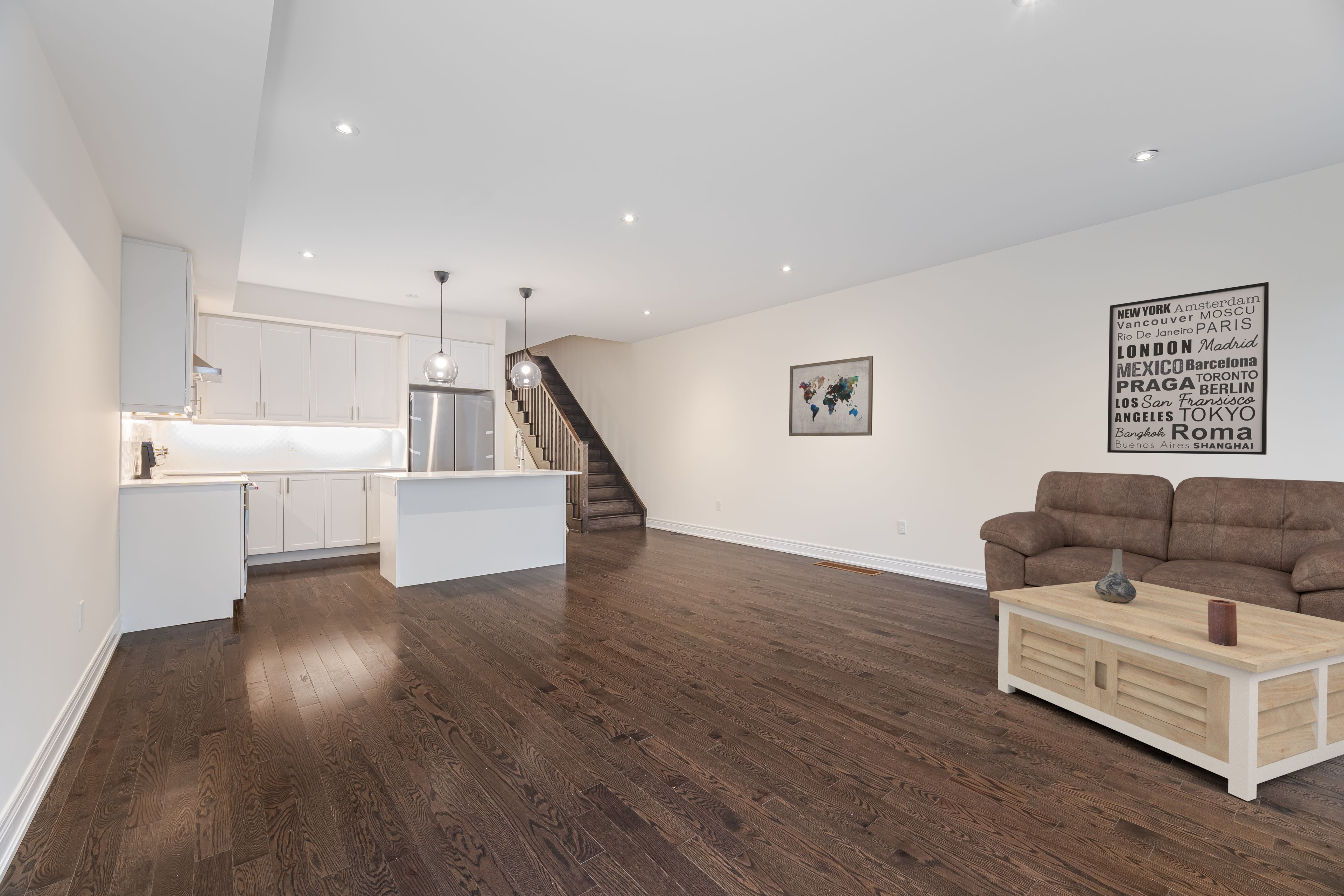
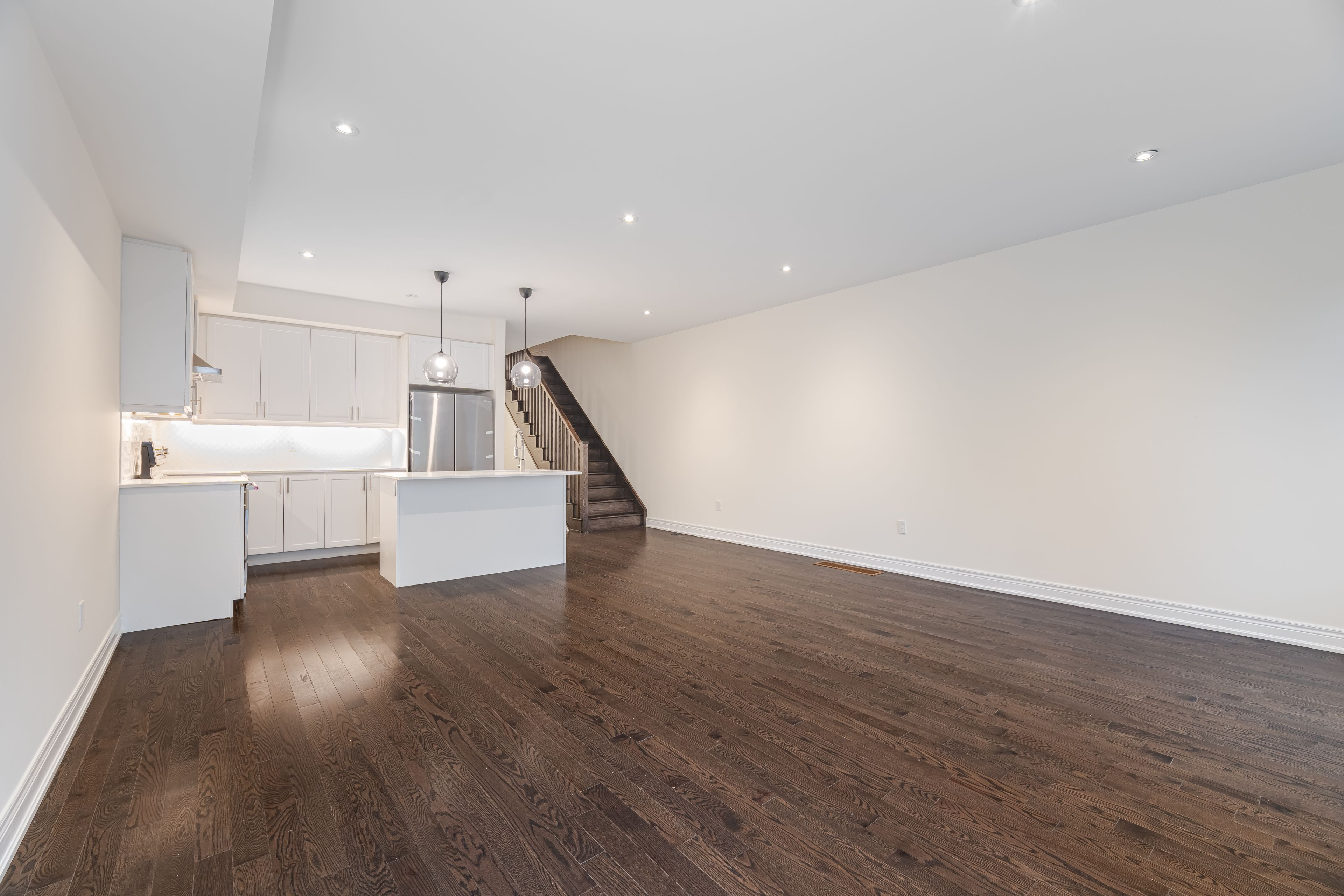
- wall art [1107,282,1269,455]
- wall art [789,356,874,436]
- coffee table [990,579,1344,802]
- sofa [979,471,1344,622]
- decorative vase [1095,549,1136,603]
- candle [1208,600,1237,646]
